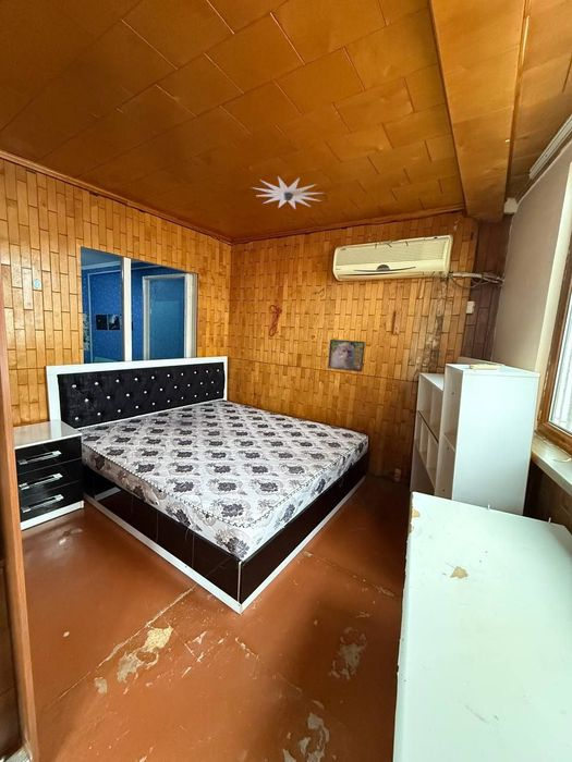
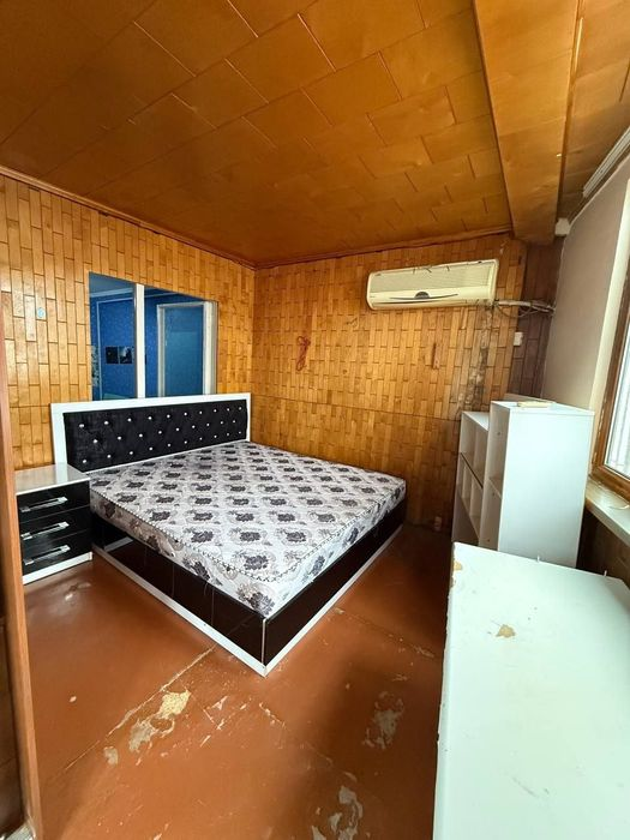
- ceiling light [251,175,324,210]
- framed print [327,339,366,373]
